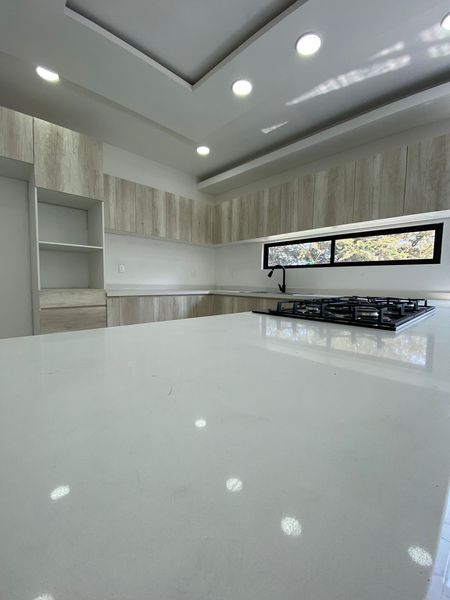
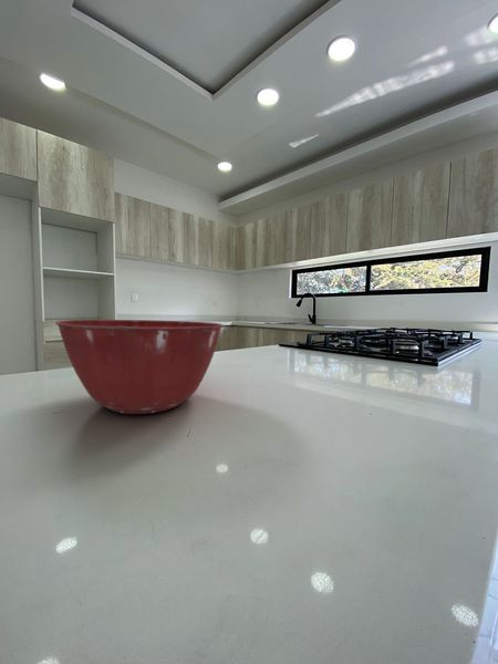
+ mixing bowl [54,319,224,415]
